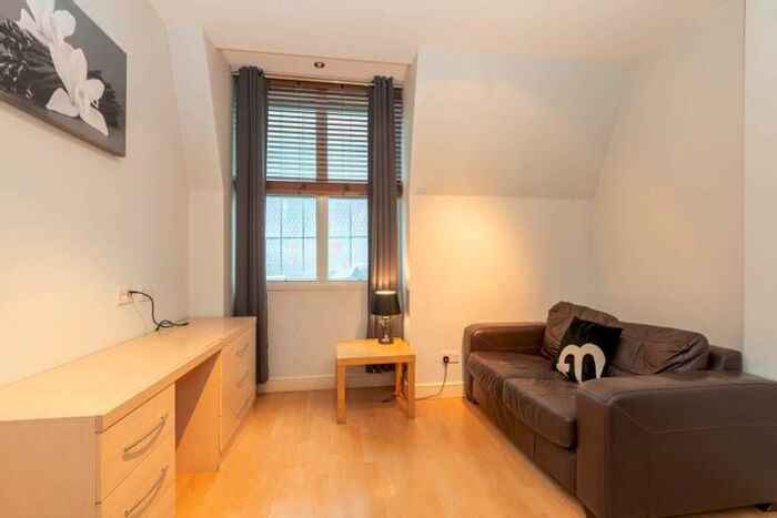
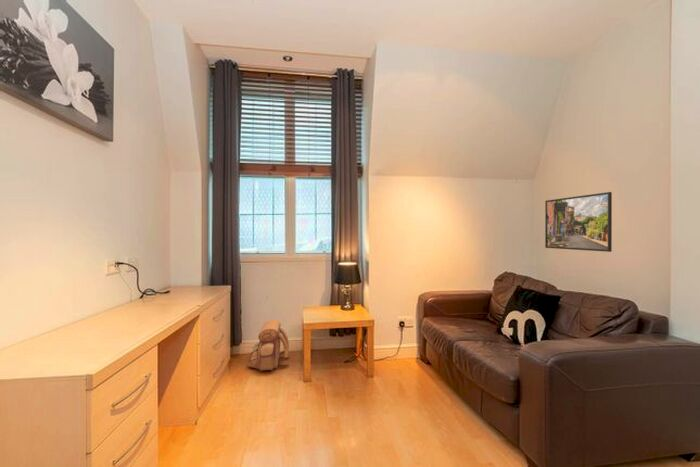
+ backpack [248,319,290,371]
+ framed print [544,191,613,253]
